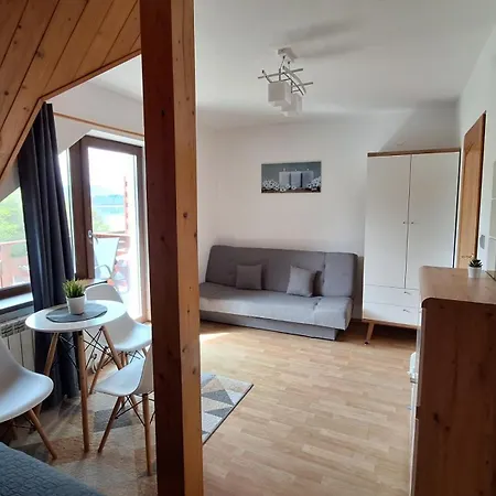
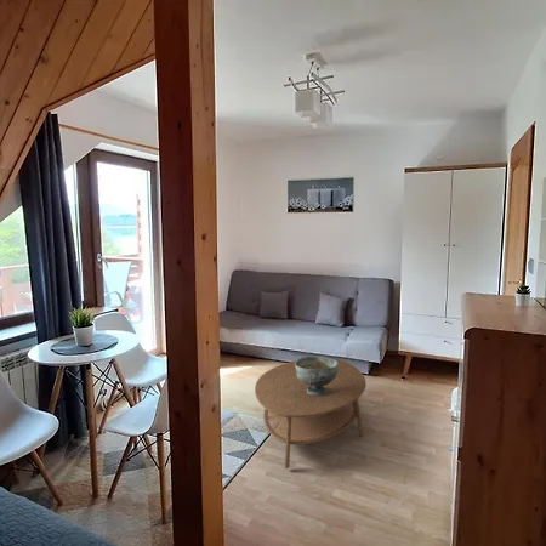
+ decorative bowl [295,354,339,396]
+ coffee table [254,357,368,470]
